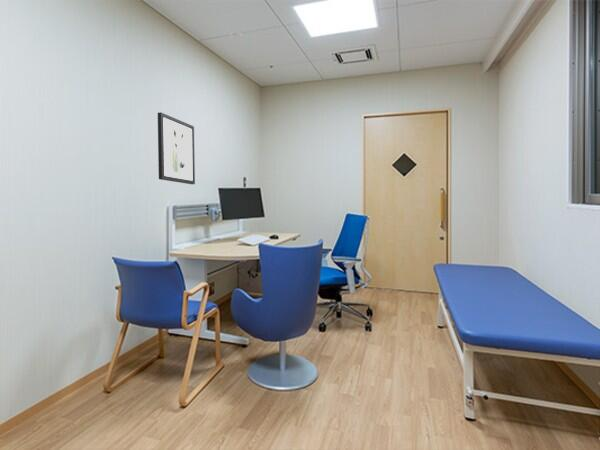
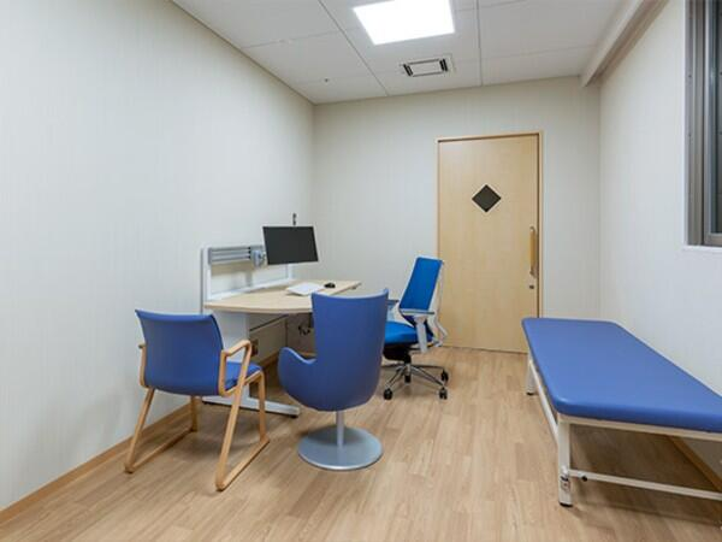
- wall art [157,112,196,185]
